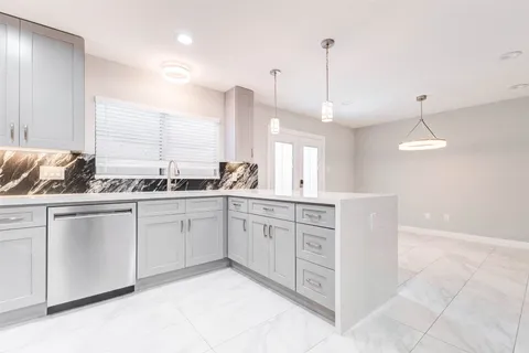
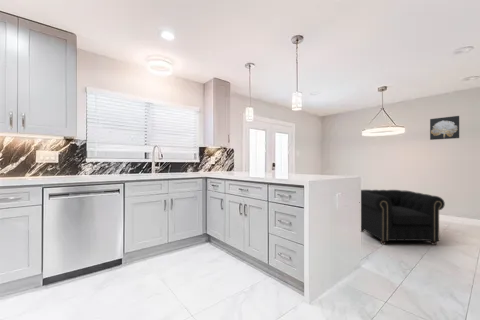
+ wall art [429,115,460,141]
+ armchair [360,189,446,246]
